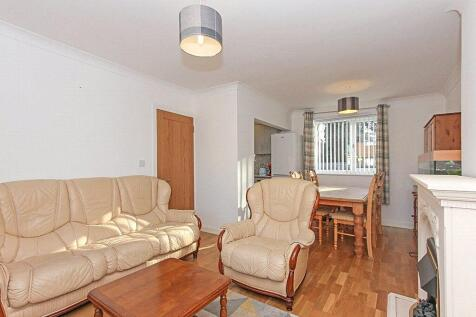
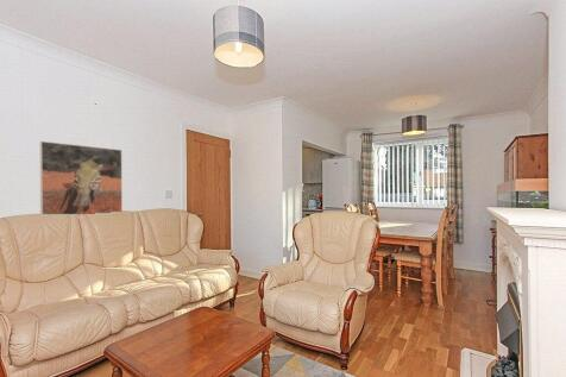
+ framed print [39,140,124,216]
